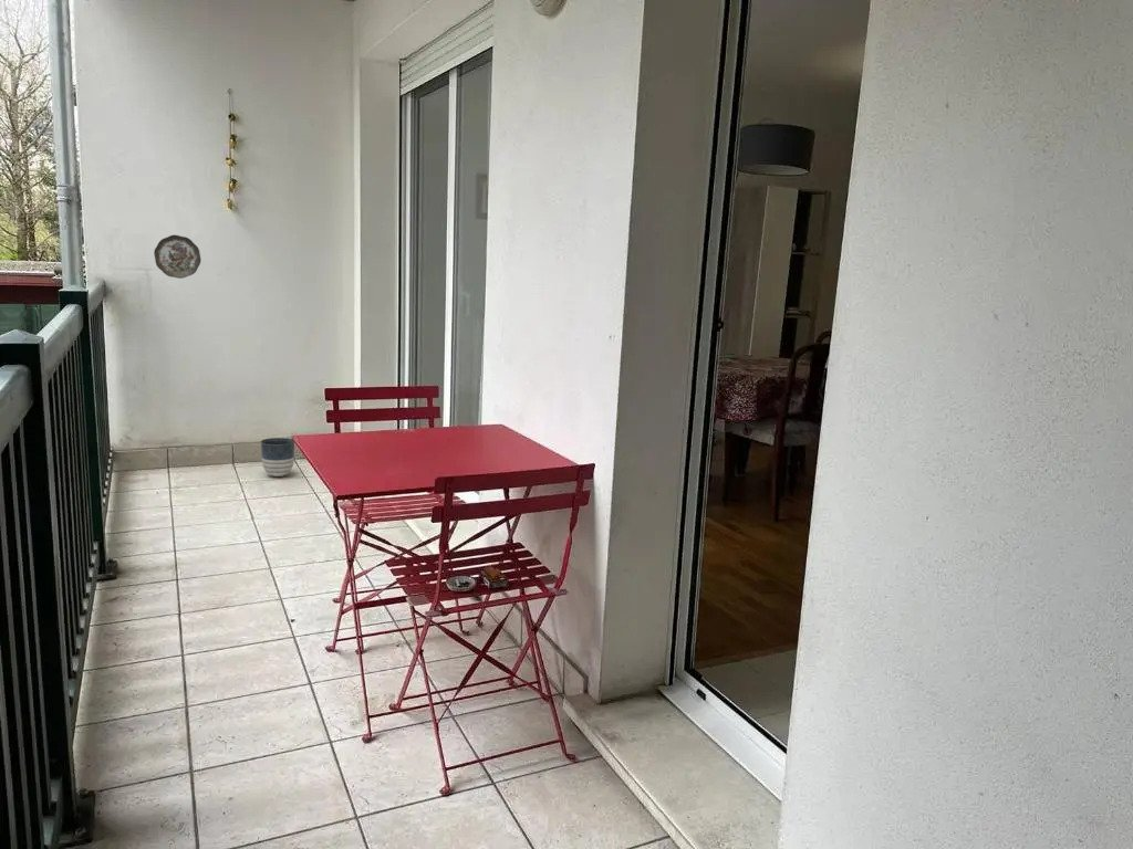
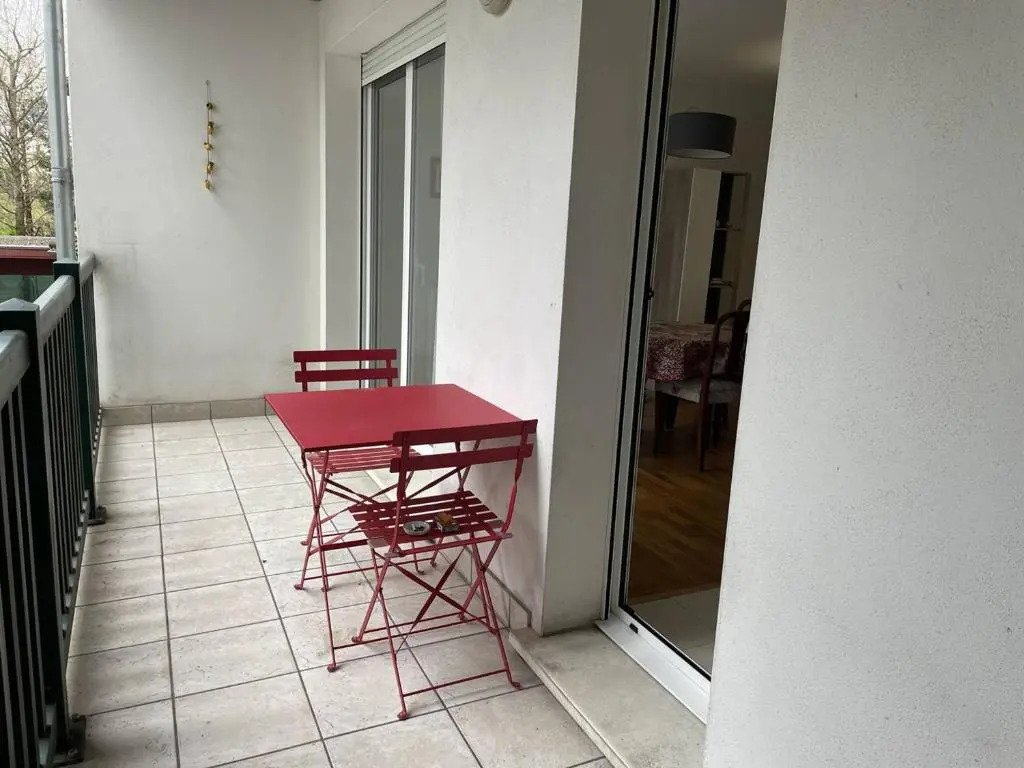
- planter [260,437,295,478]
- decorative plate [153,234,202,280]
